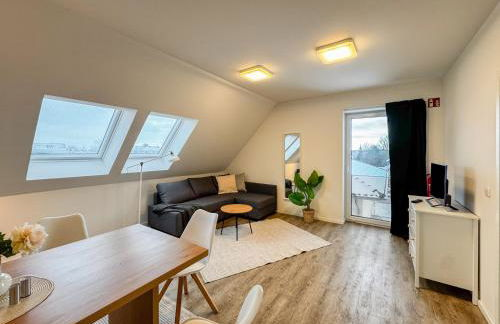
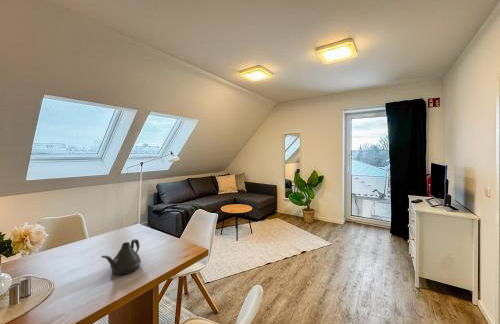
+ teapot [100,238,142,276]
